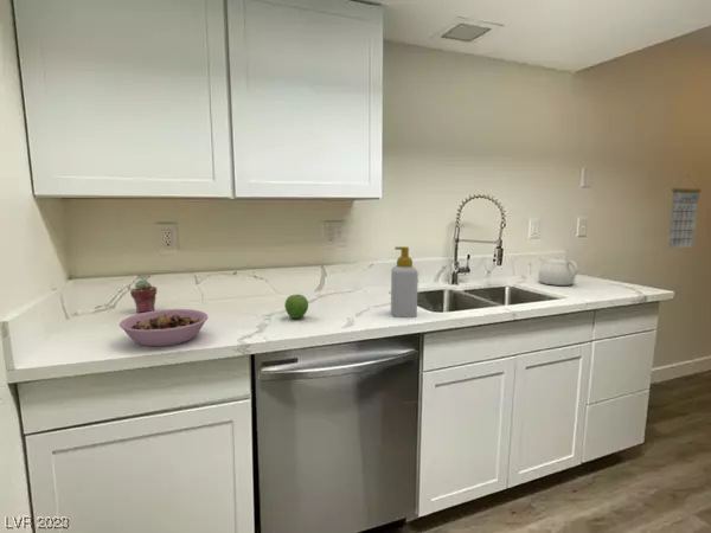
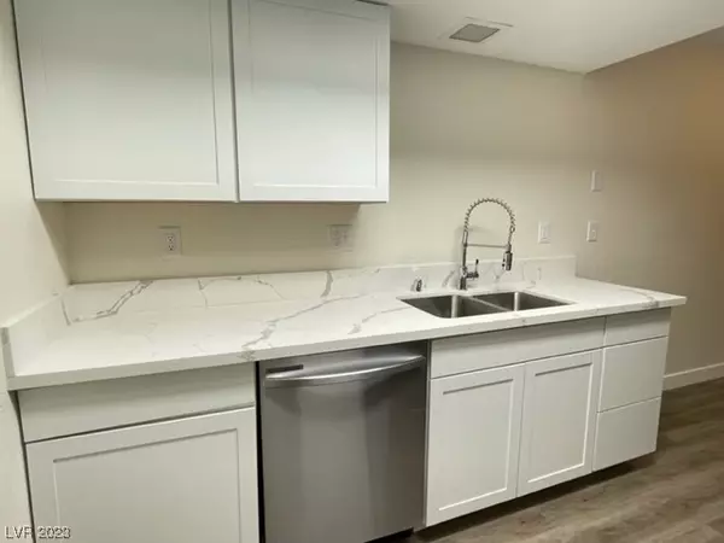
- bowl [118,308,209,347]
- calendar [666,173,703,249]
- soap bottle [390,245,419,319]
- potted succulent [129,278,158,314]
- fruit [283,294,309,320]
- teapot [537,255,579,287]
